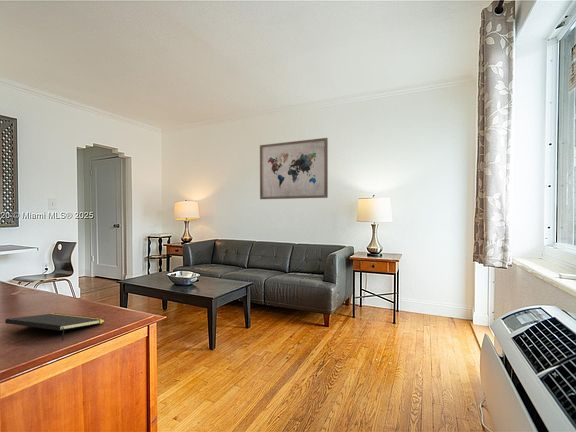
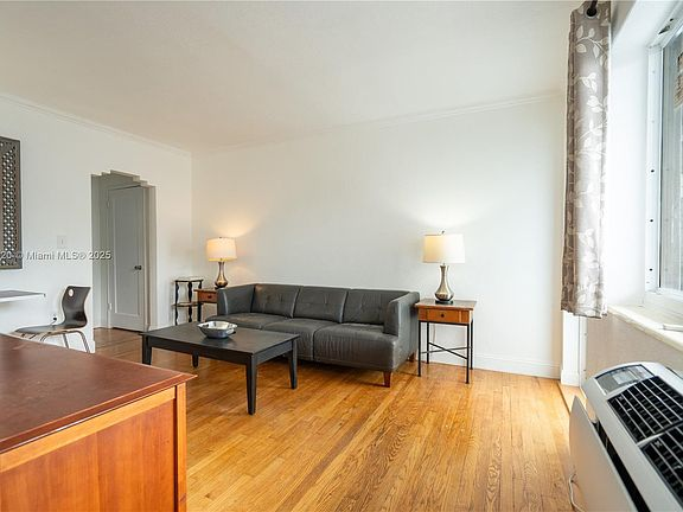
- notepad [4,312,106,342]
- wall art [259,137,329,200]
